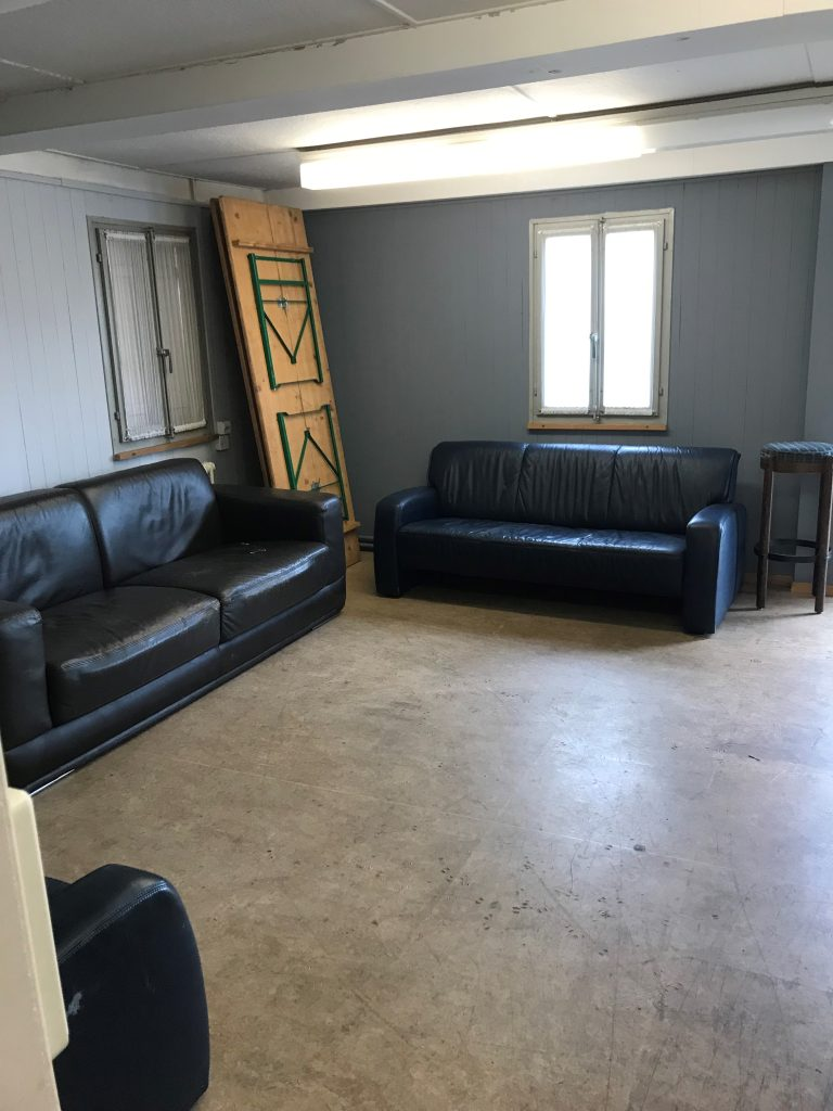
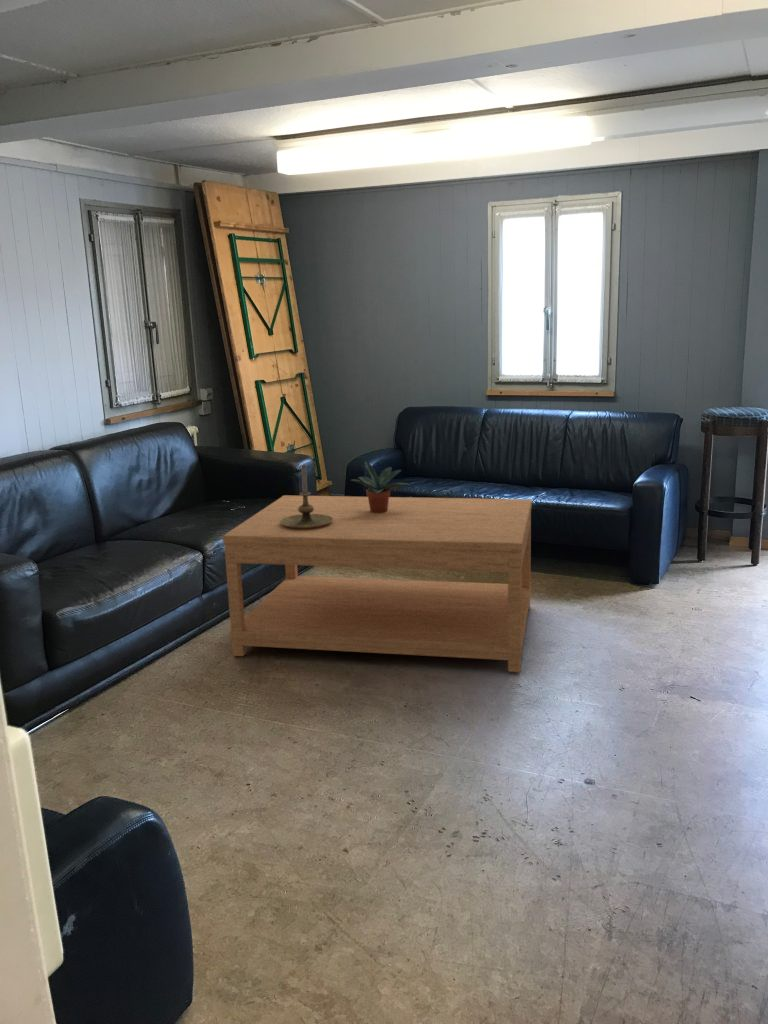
+ potted plant [349,460,411,513]
+ candle holder [280,464,333,529]
+ coffee table [222,494,533,673]
